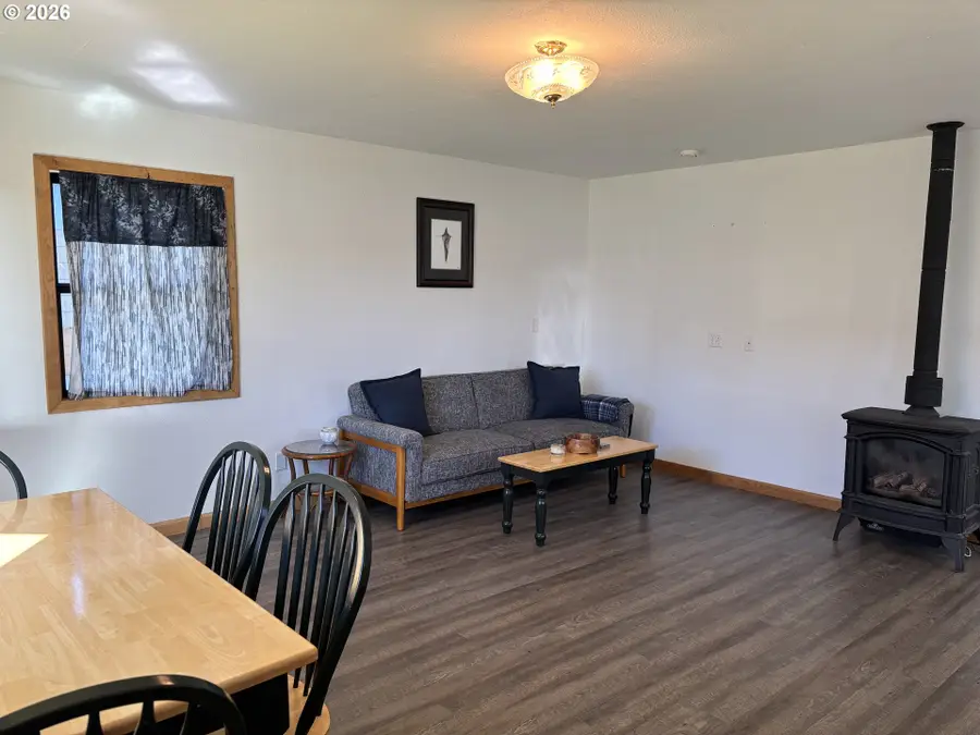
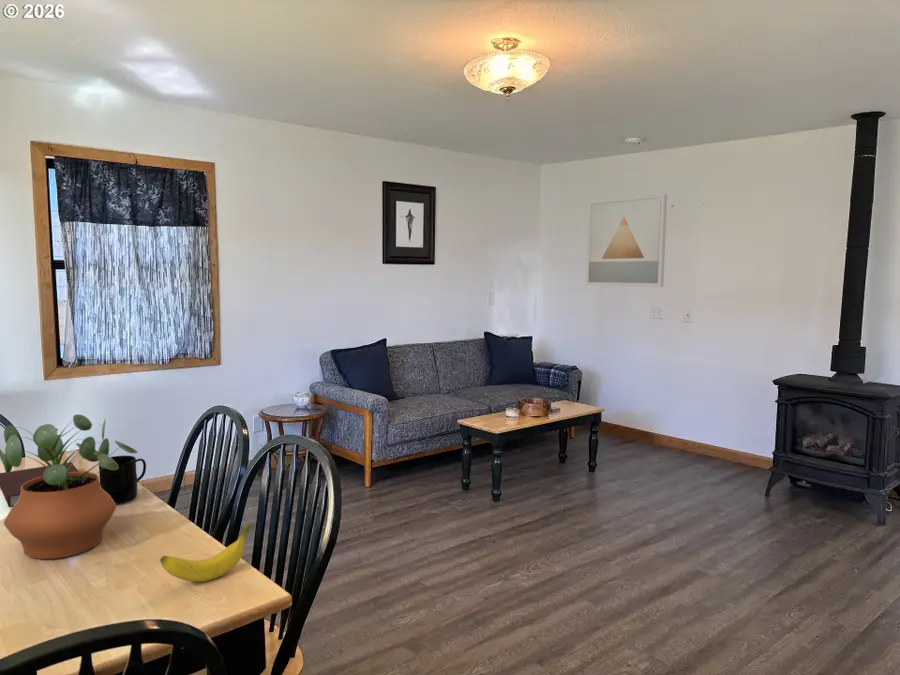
+ banana [159,523,252,583]
+ mug [98,455,147,505]
+ notebook [0,462,80,508]
+ wall art [585,193,668,288]
+ potted plant [0,413,139,560]
